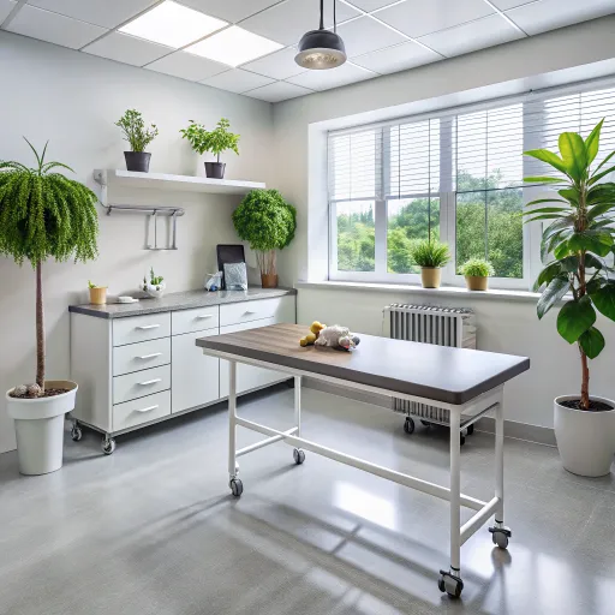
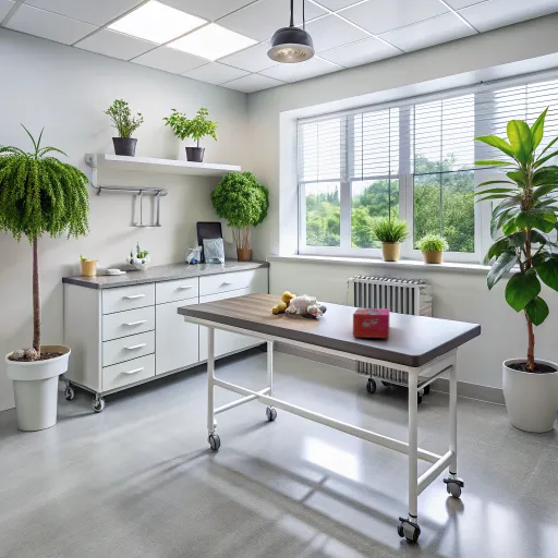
+ tissue box [352,307,390,339]
